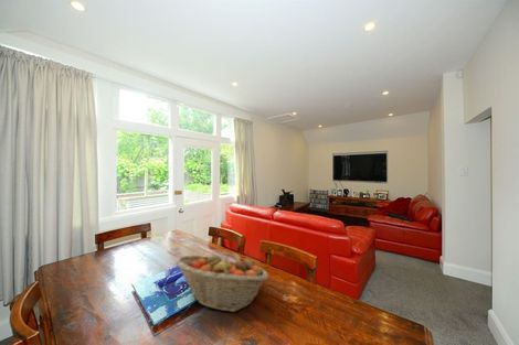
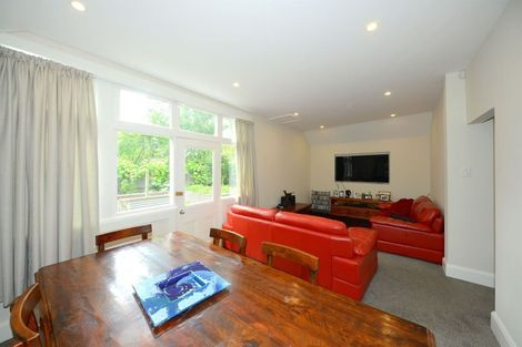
- fruit basket [174,254,269,313]
